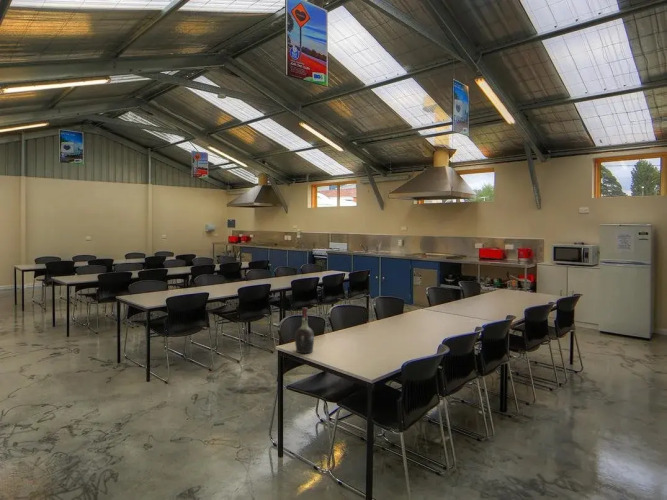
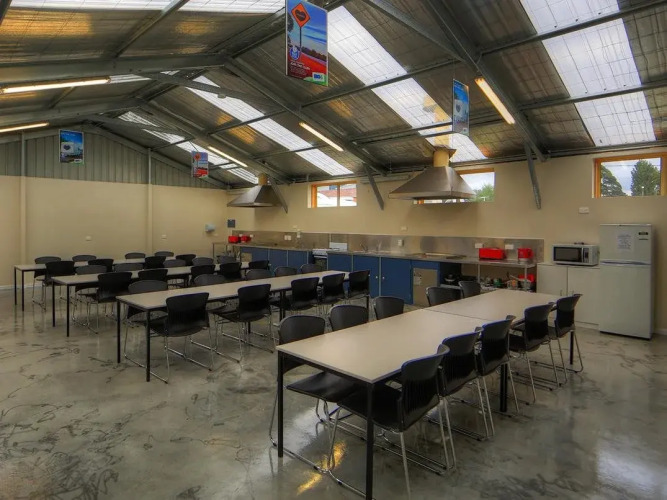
- cognac bottle [294,307,315,354]
